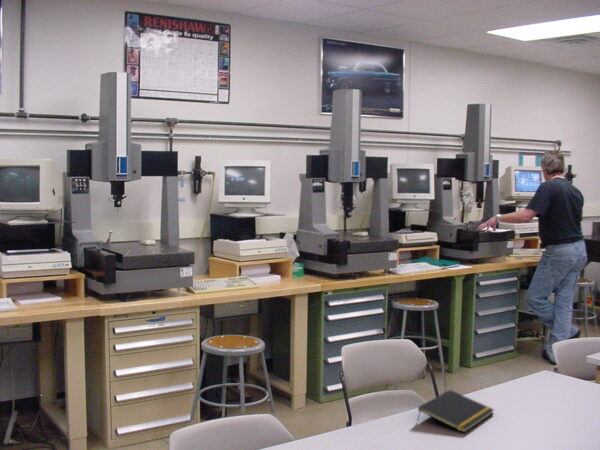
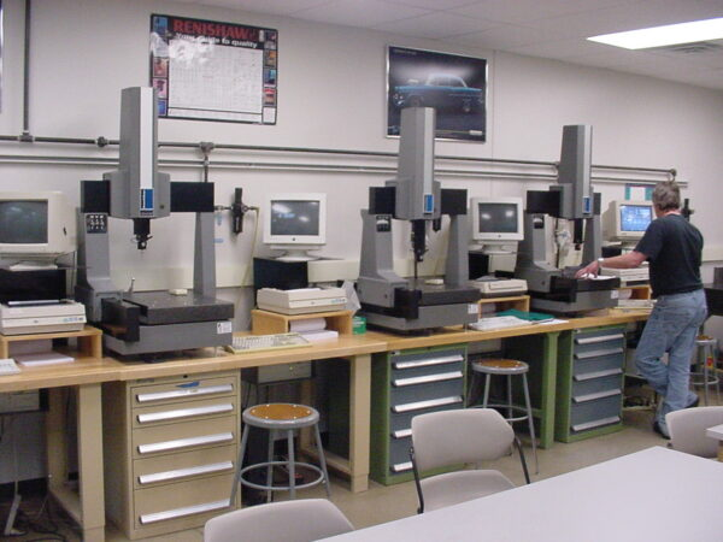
- notepad [416,389,495,434]
